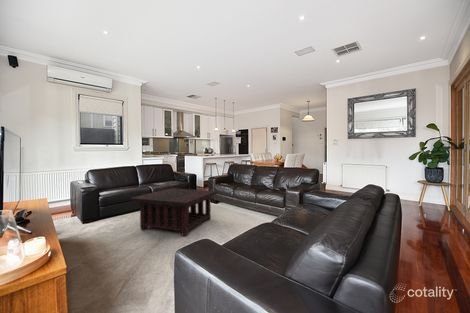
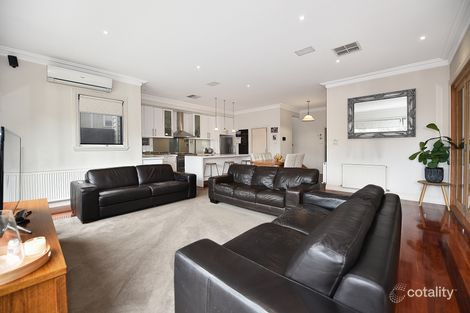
- coffee table [129,187,218,237]
